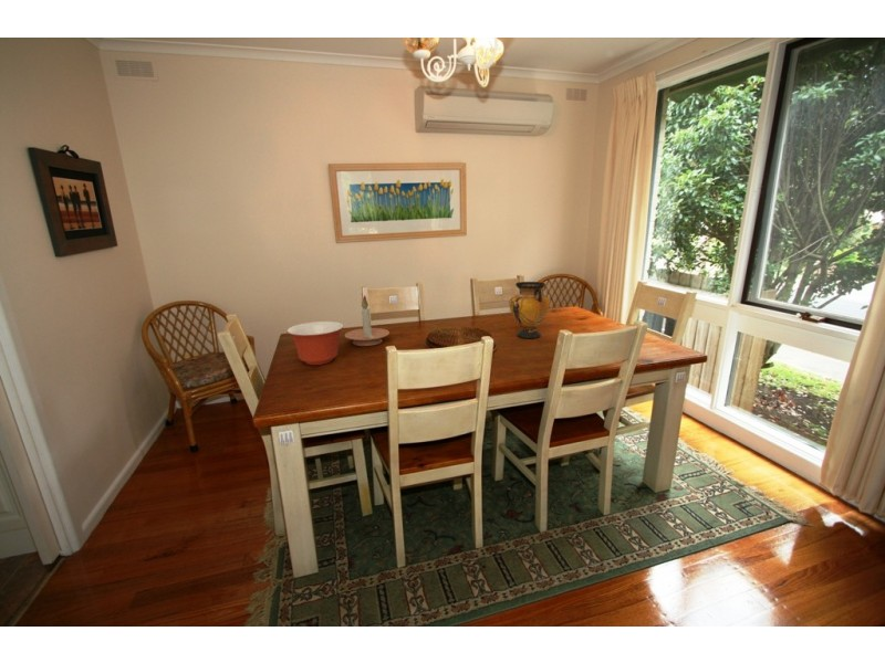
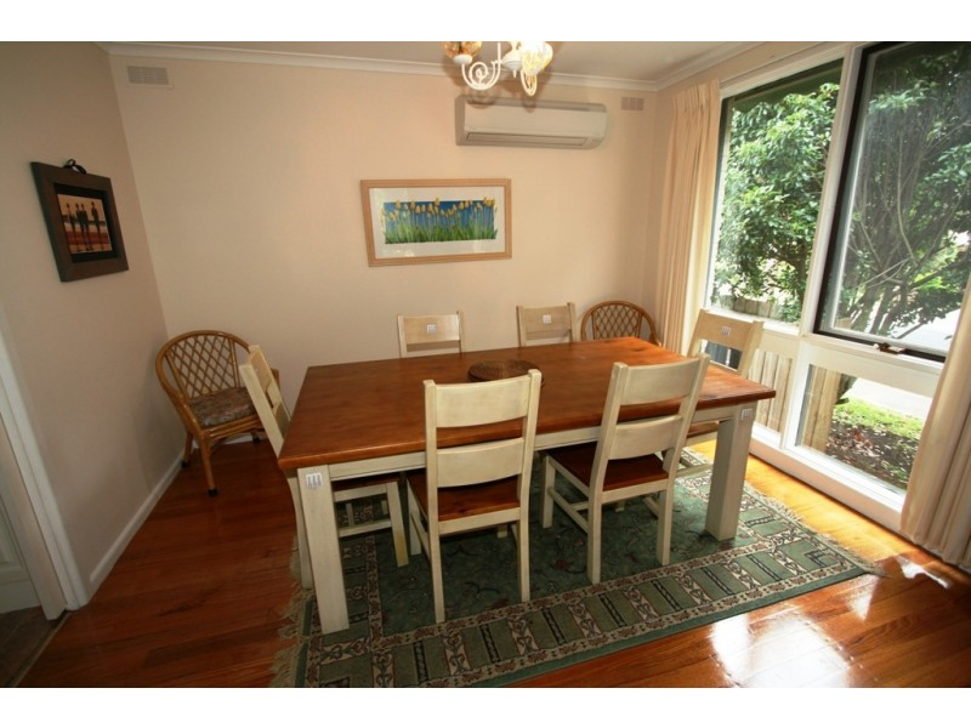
- mixing bowl [285,320,345,366]
- candle holder [344,294,391,347]
- vase [509,281,551,339]
